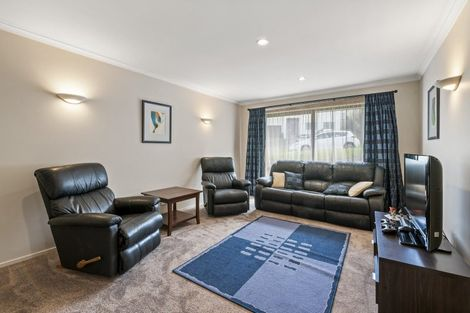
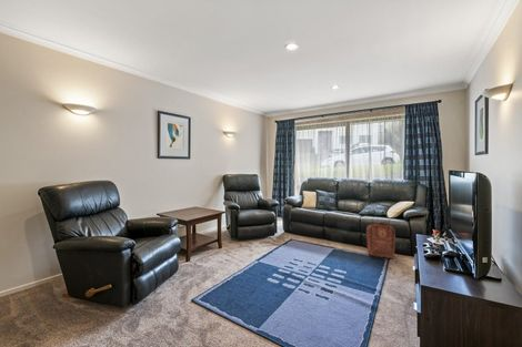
+ backpack [365,221,396,259]
